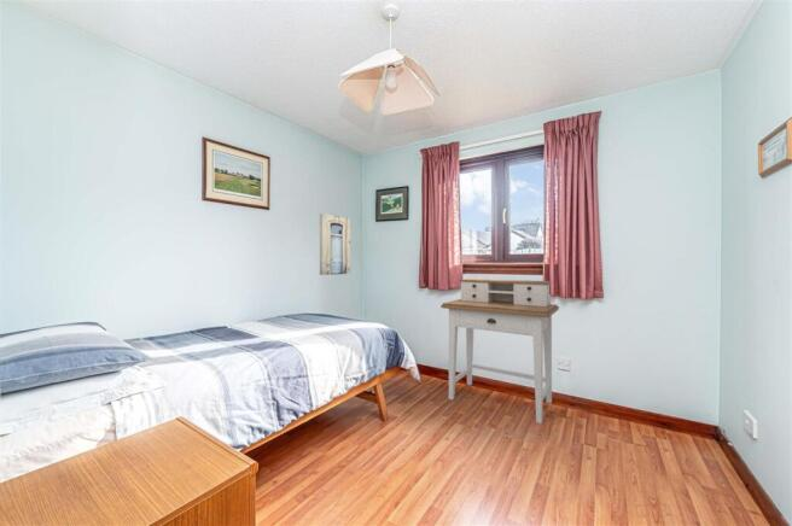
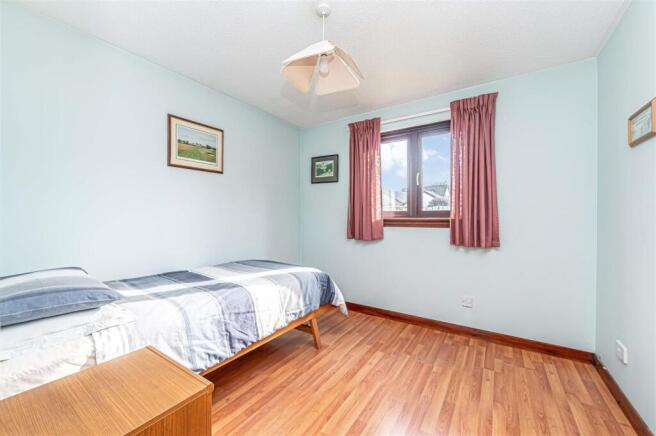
- desk [439,277,560,425]
- wall art [319,212,351,276]
